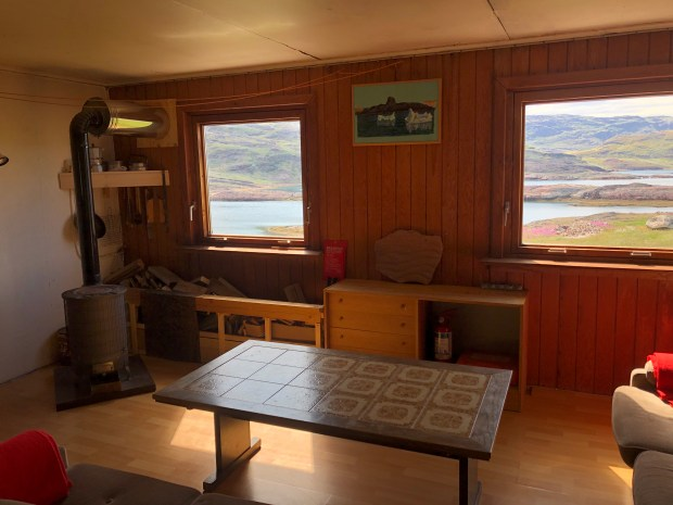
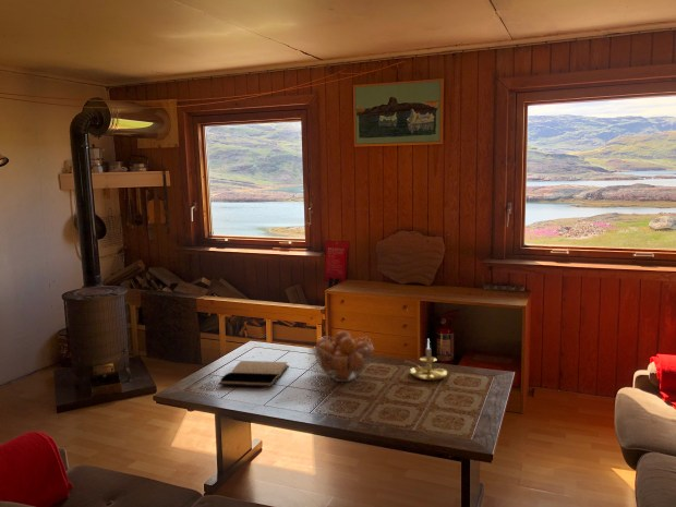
+ fruit basket [312,329,374,383]
+ candle holder [403,339,448,382]
+ book [217,360,291,387]
